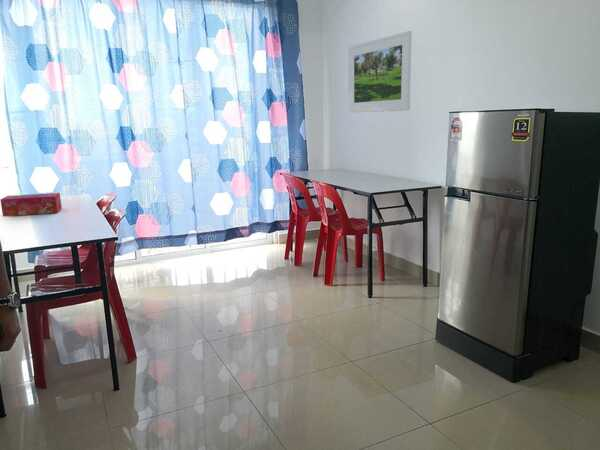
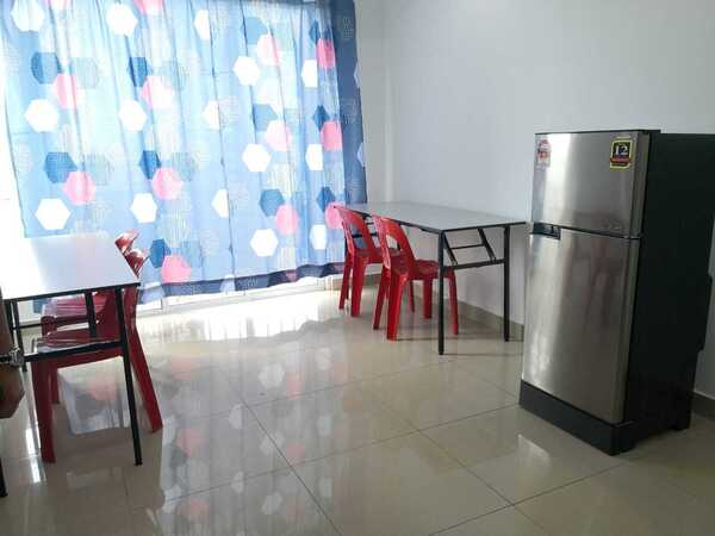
- tissue box [0,192,63,217]
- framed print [348,30,413,114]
